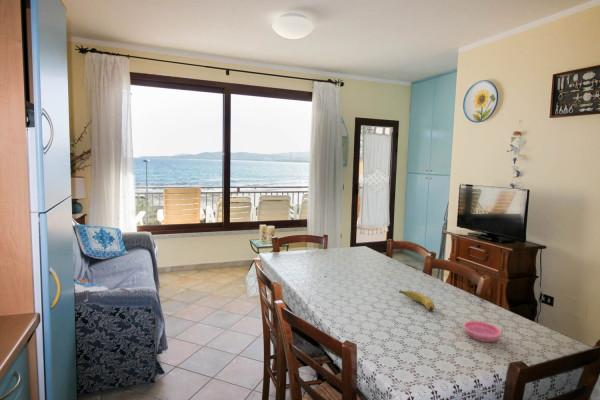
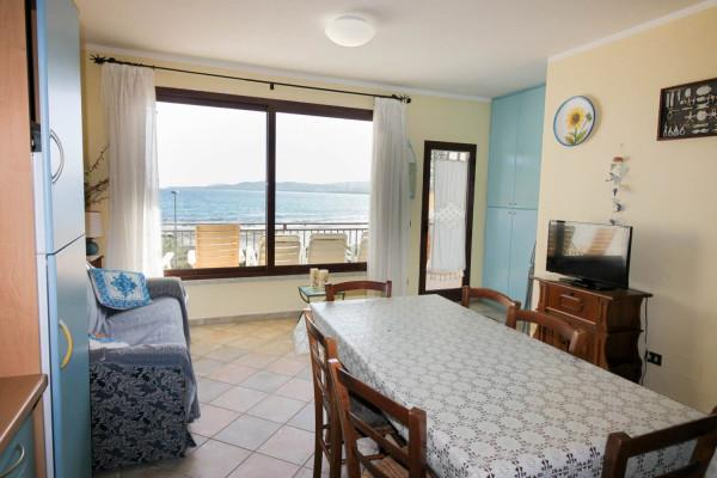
- saucer [462,320,503,343]
- fruit [398,290,435,311]
